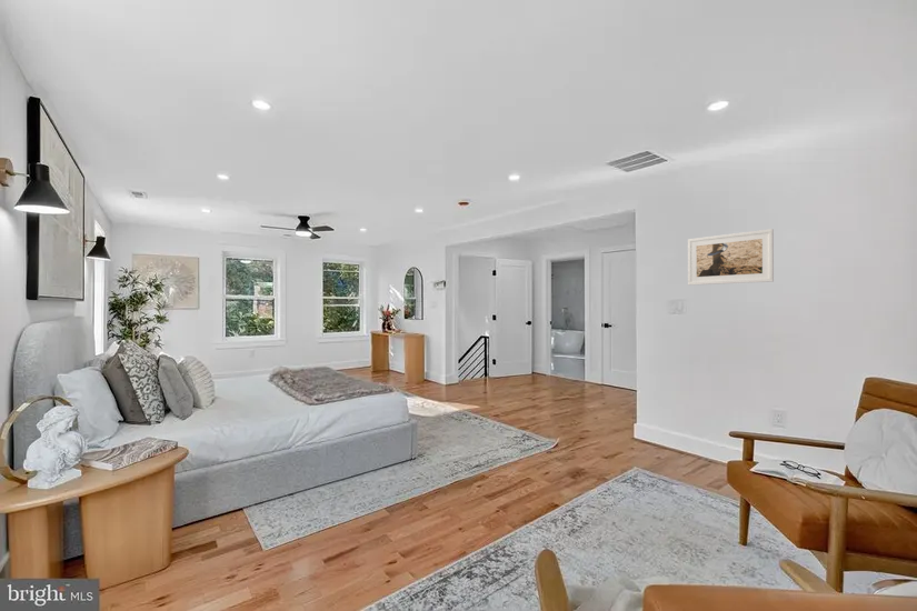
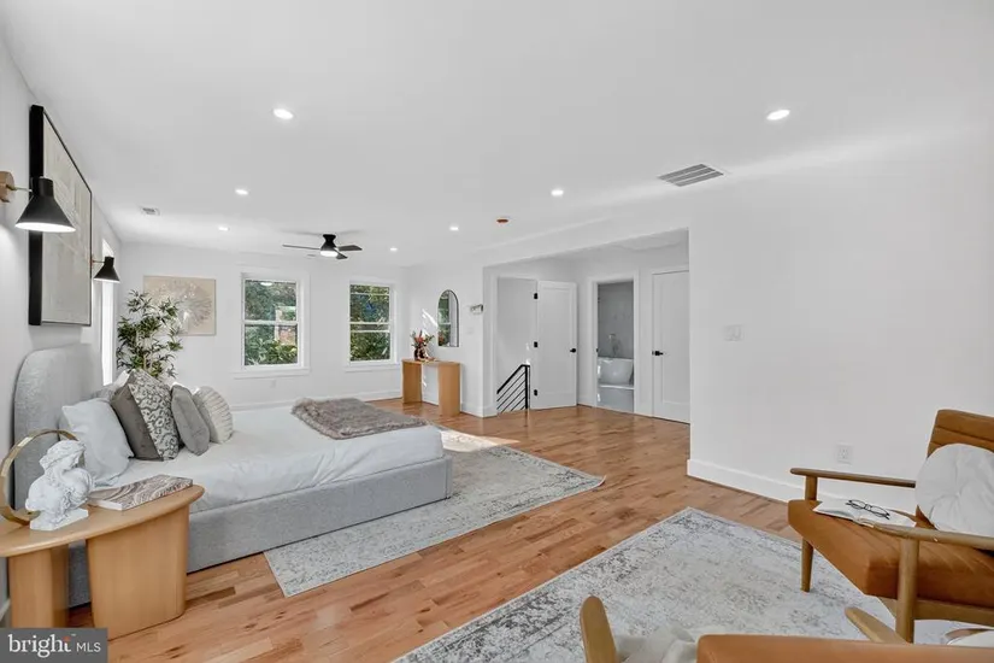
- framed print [687,228,775,287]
